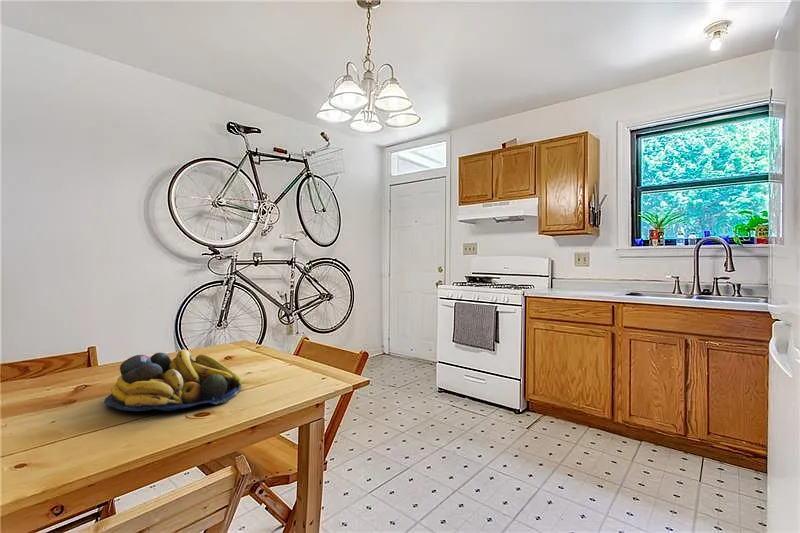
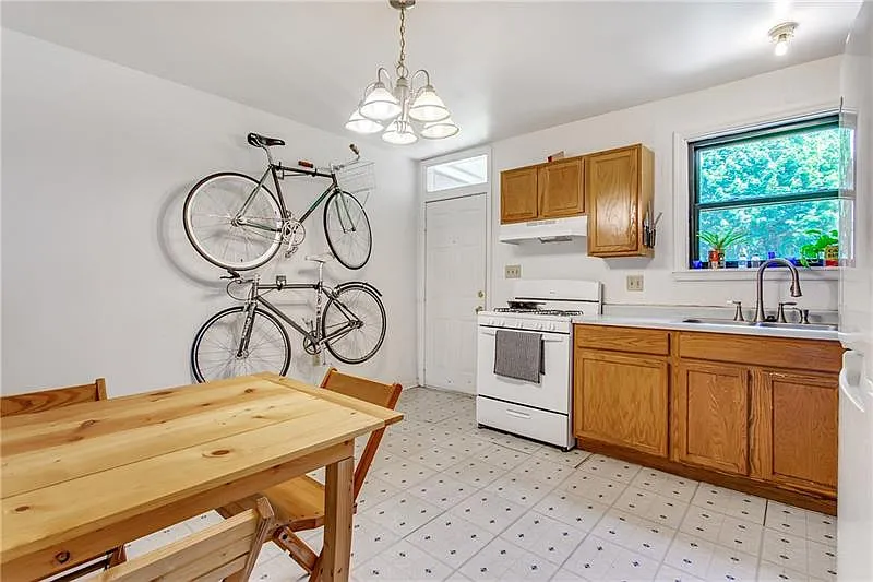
- fruit bowl [103,348,243,412]
